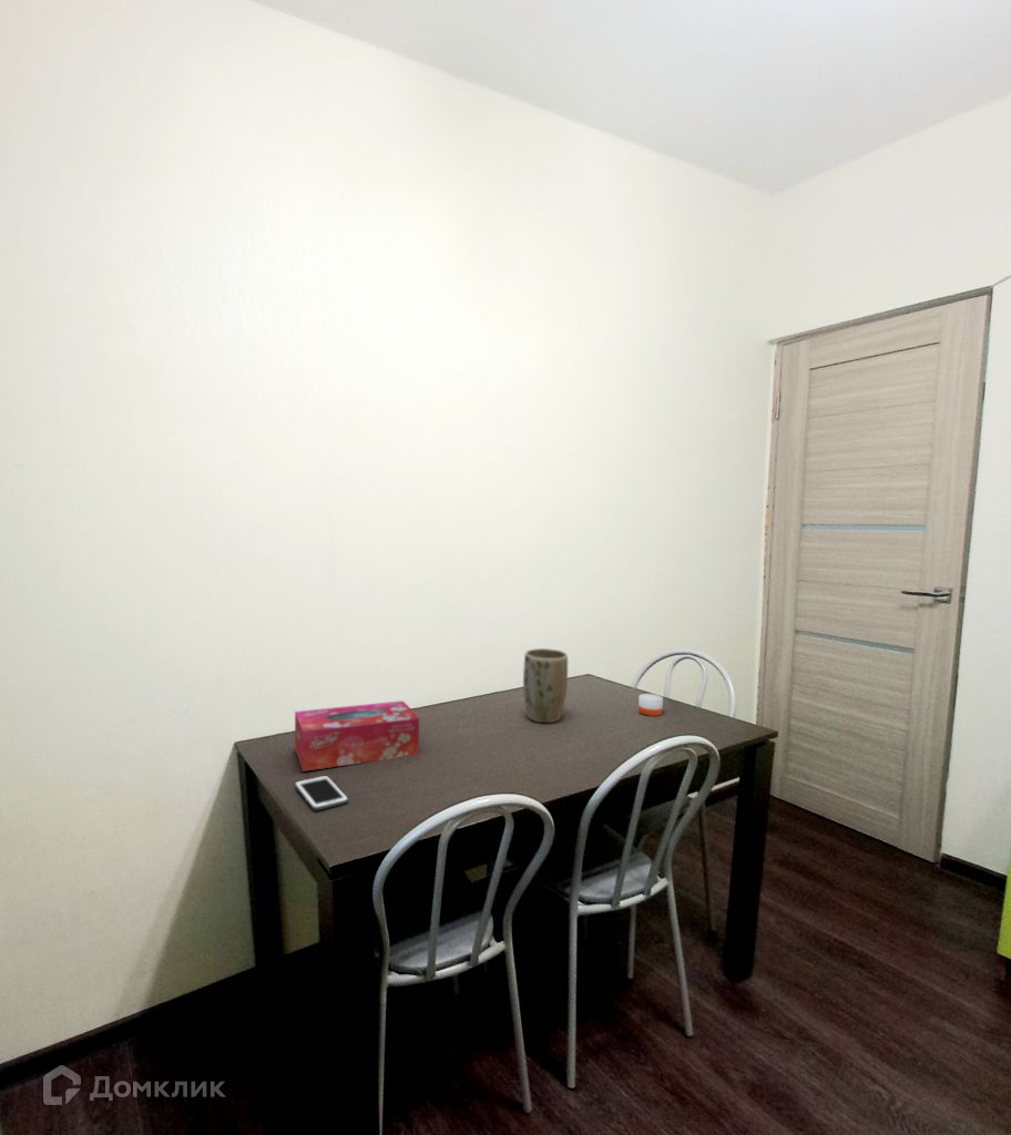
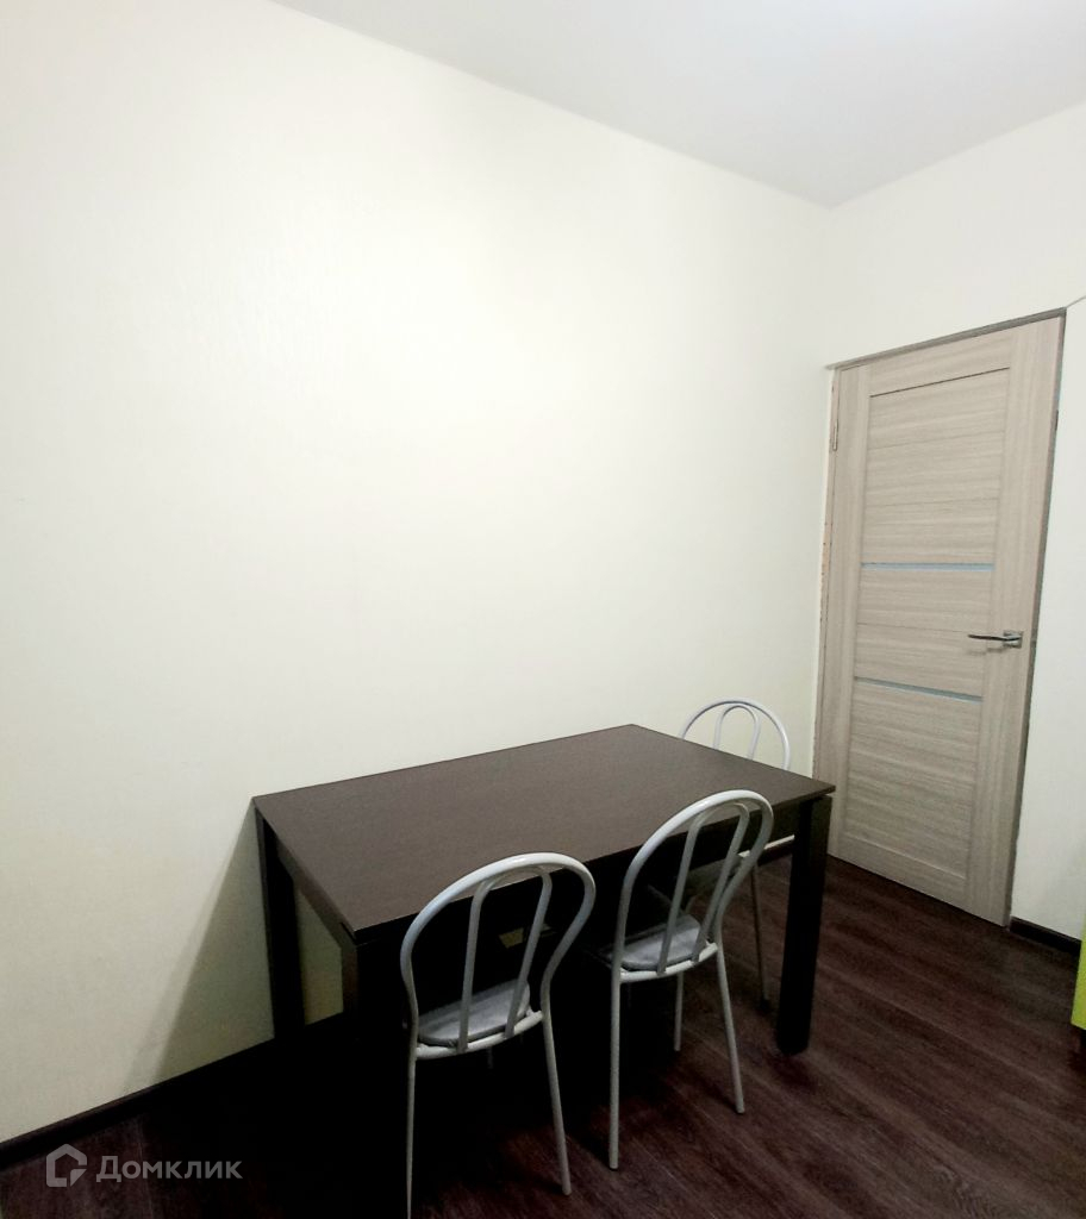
- candle [637,693,664,717]
- tissue box [294,699,420,773]
- cell phone [294,775,349,811]
- plant pot [522,647,569,724]
